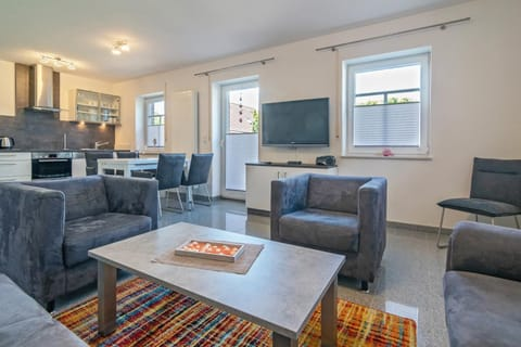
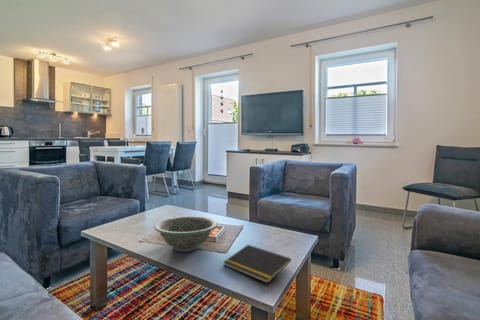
+ decorative bowl [153,215,218,253]
+ notepad [222,244,292,284]
